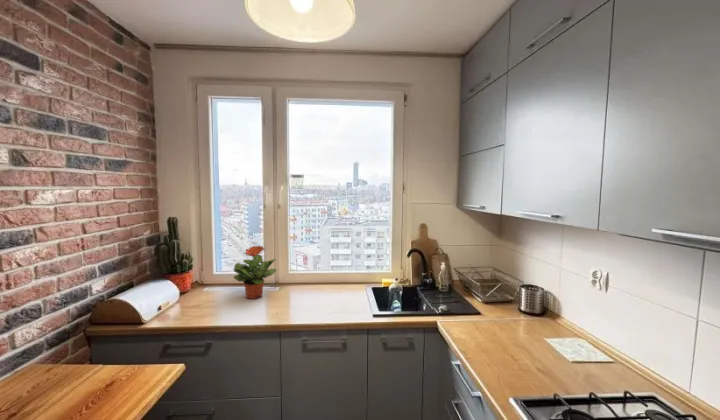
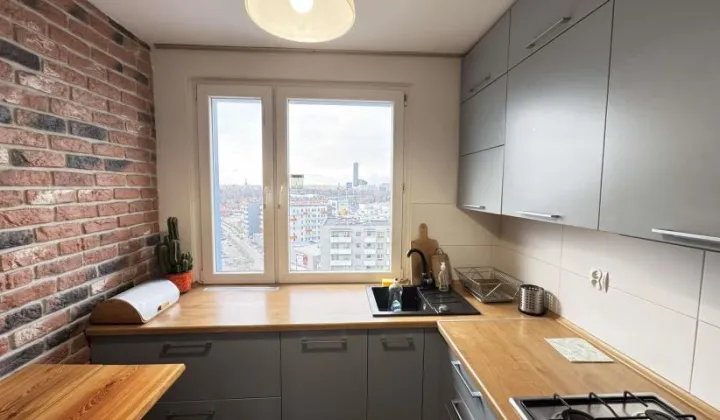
- potted plant [233,244,277,300]
